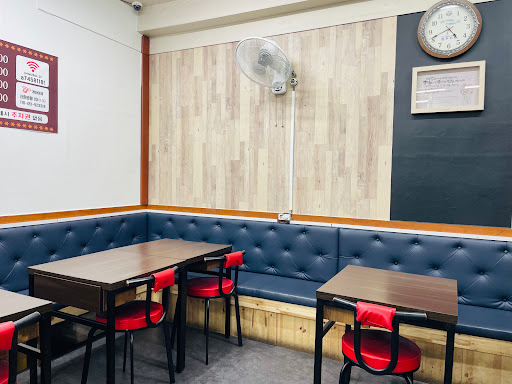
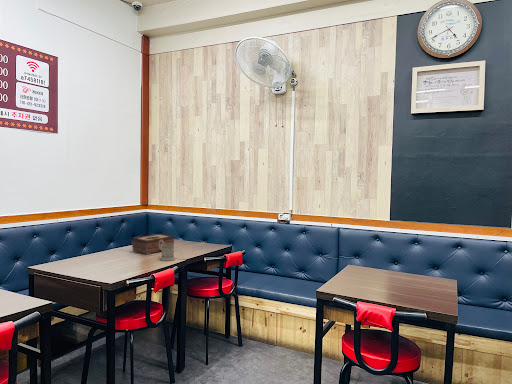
+ tissue box [131,233,175,256]
+ mug [159,240,176,262]
